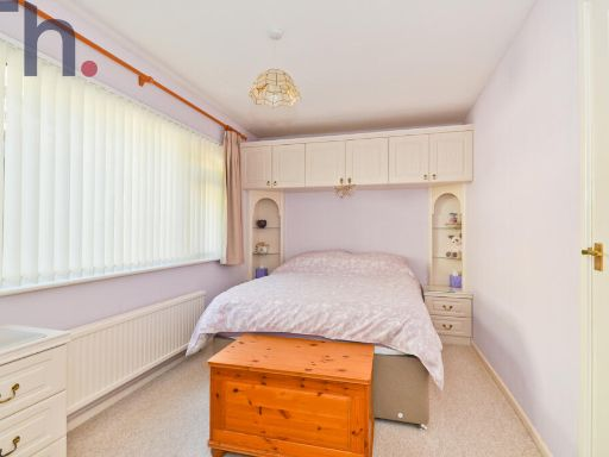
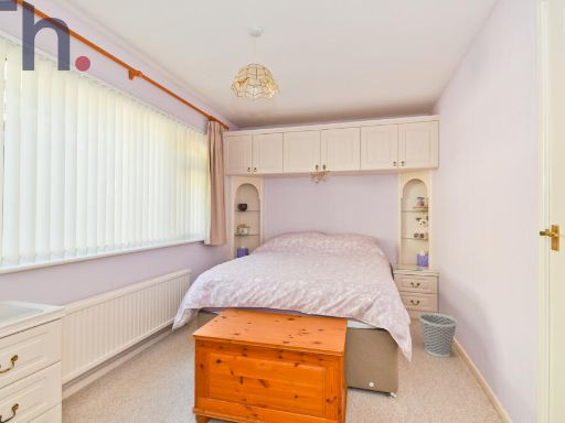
+ wastebasket [418,312,458,358]
